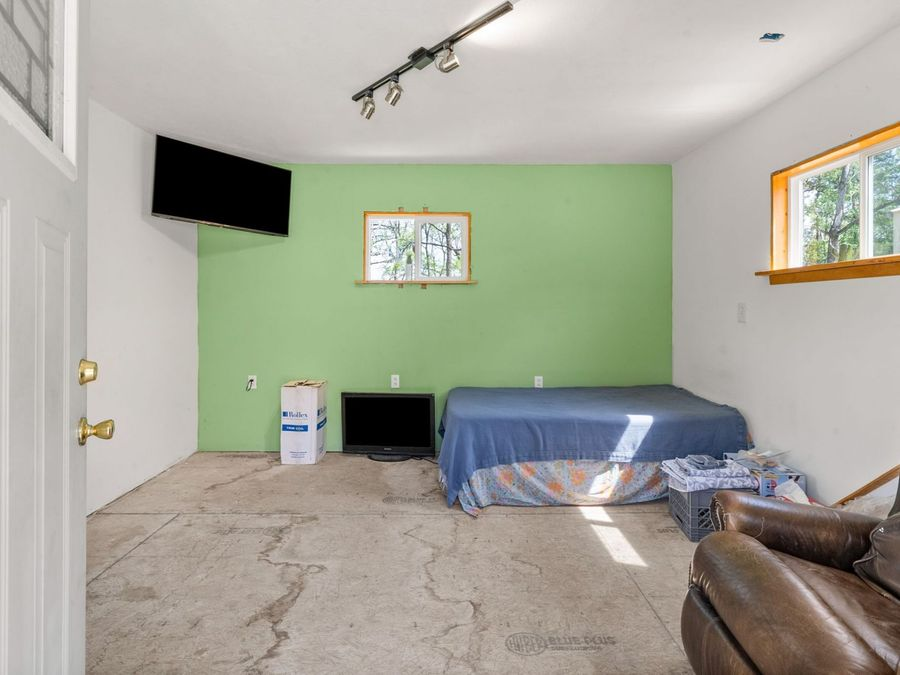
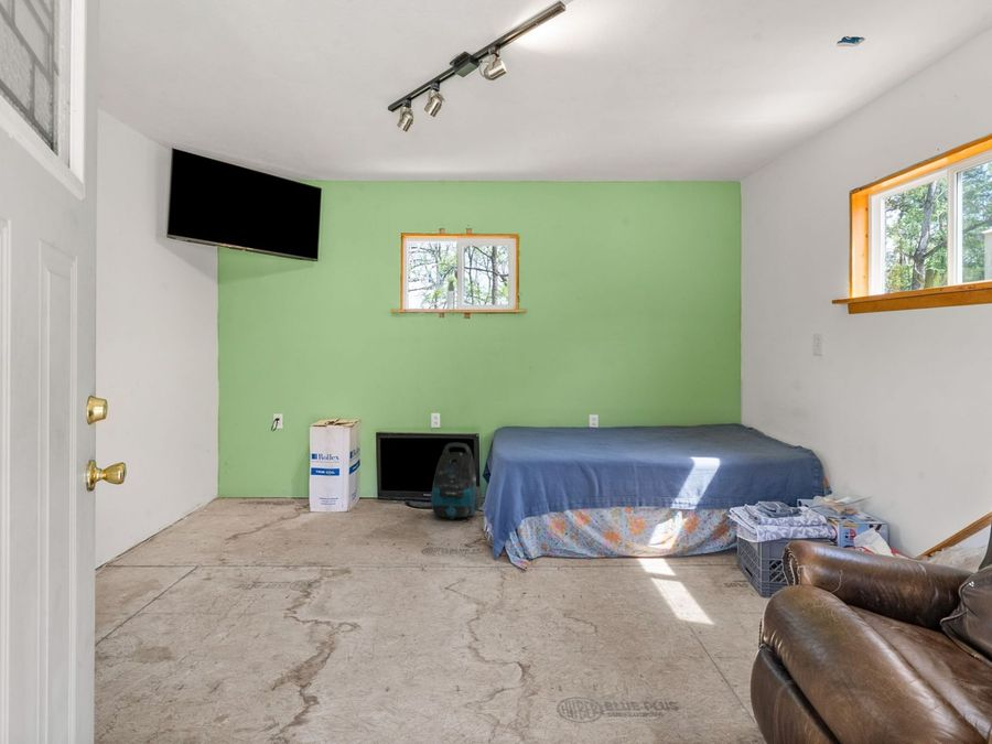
+ vacuum cleaner [430,442,482,520]
